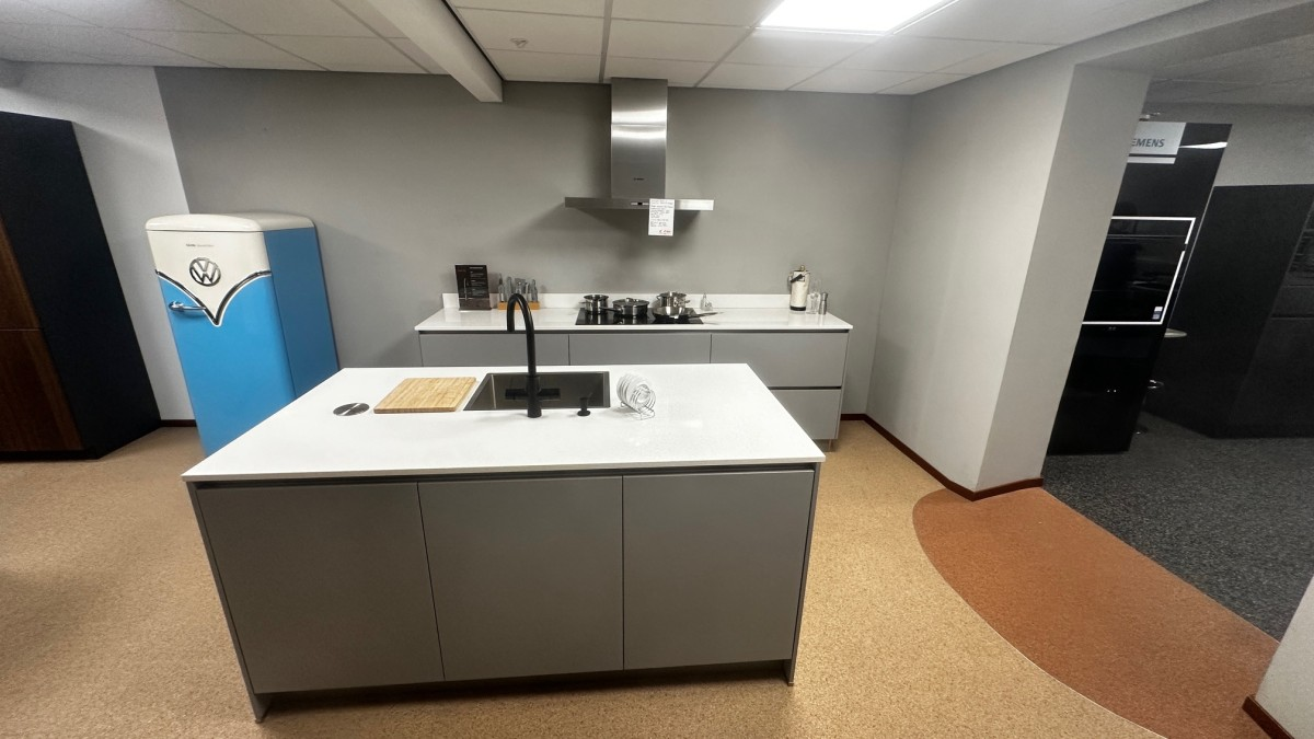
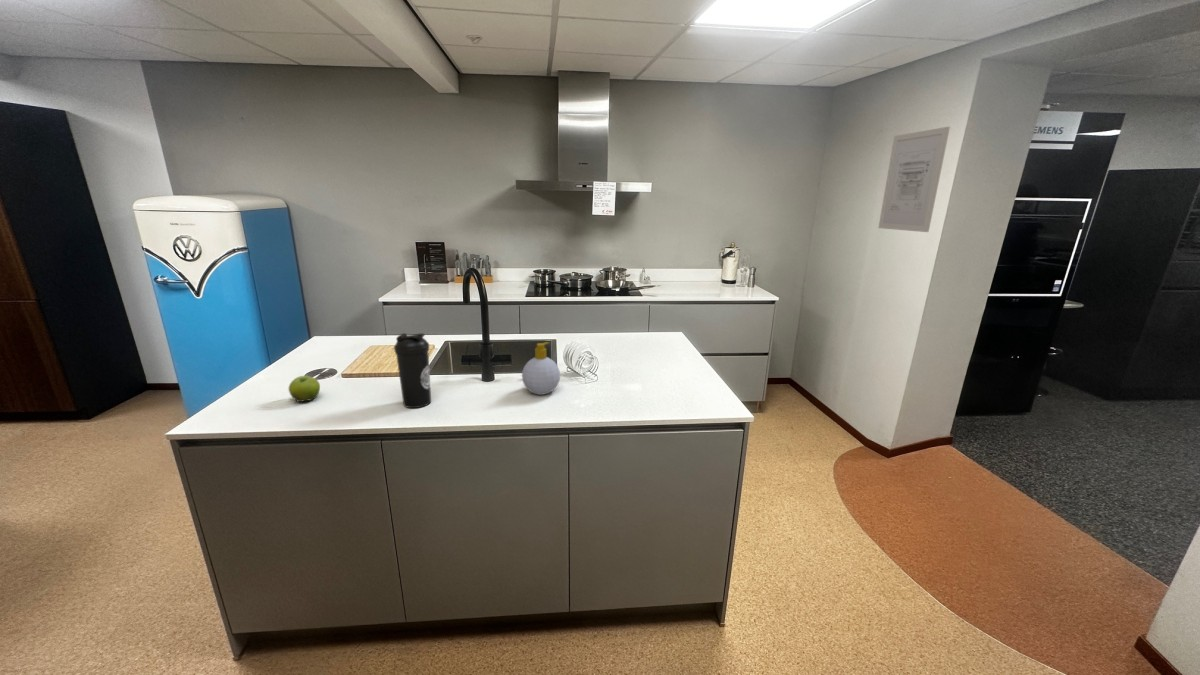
+ water bottle [393,332,432,409]
+ soap bottle [521,341,561,396]
+ fruit [288,375,321,403]
+ wall art [877,126,951,233]
